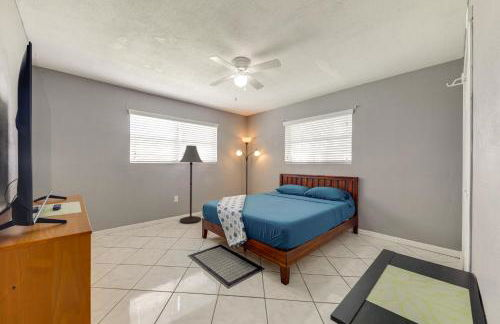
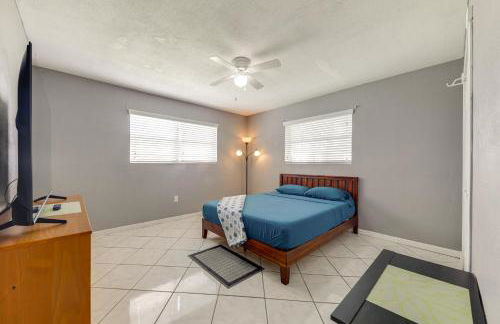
- floor lamp [179,144,204,225]
